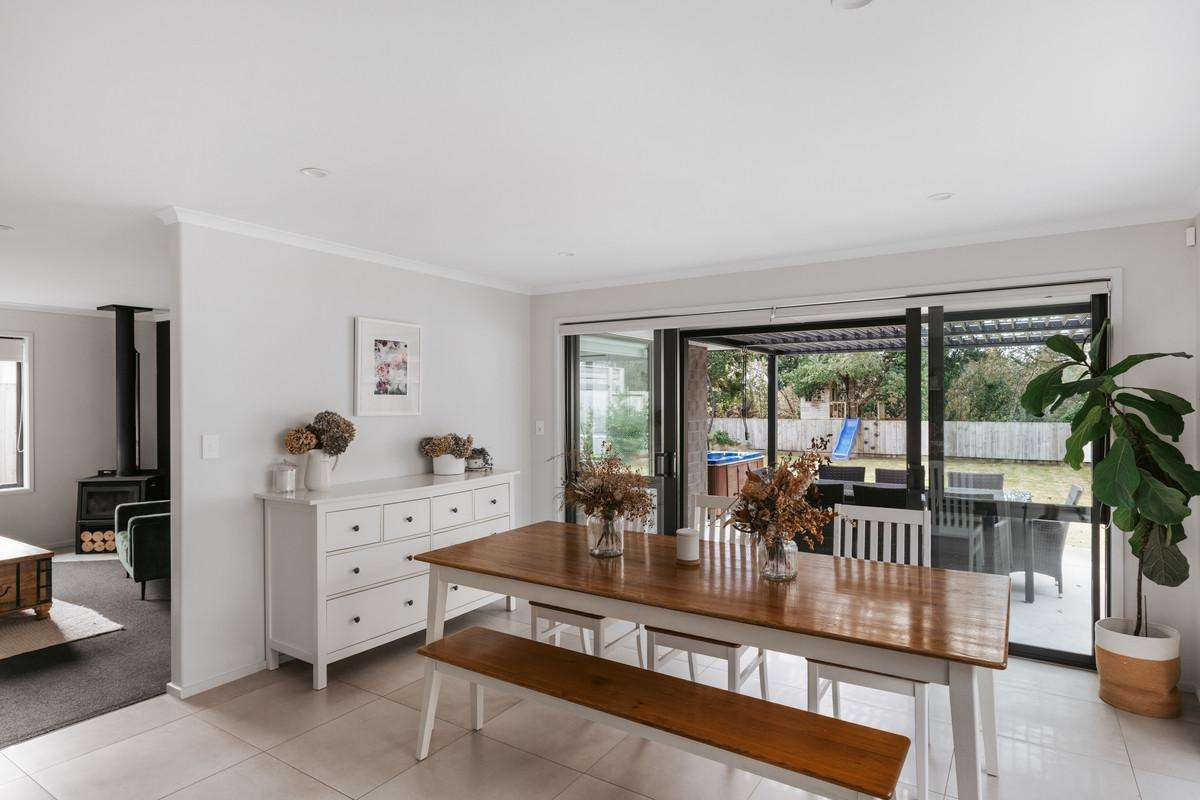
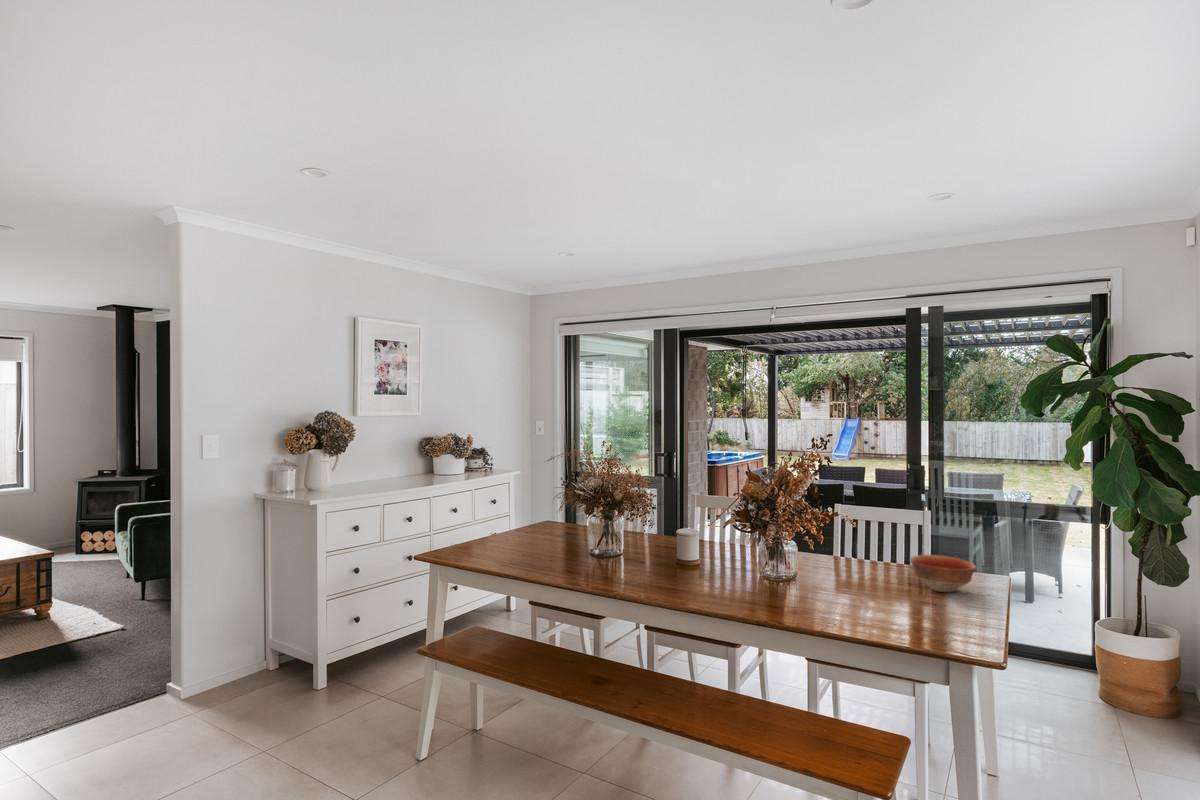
+ bowl [909,554,977,593]
